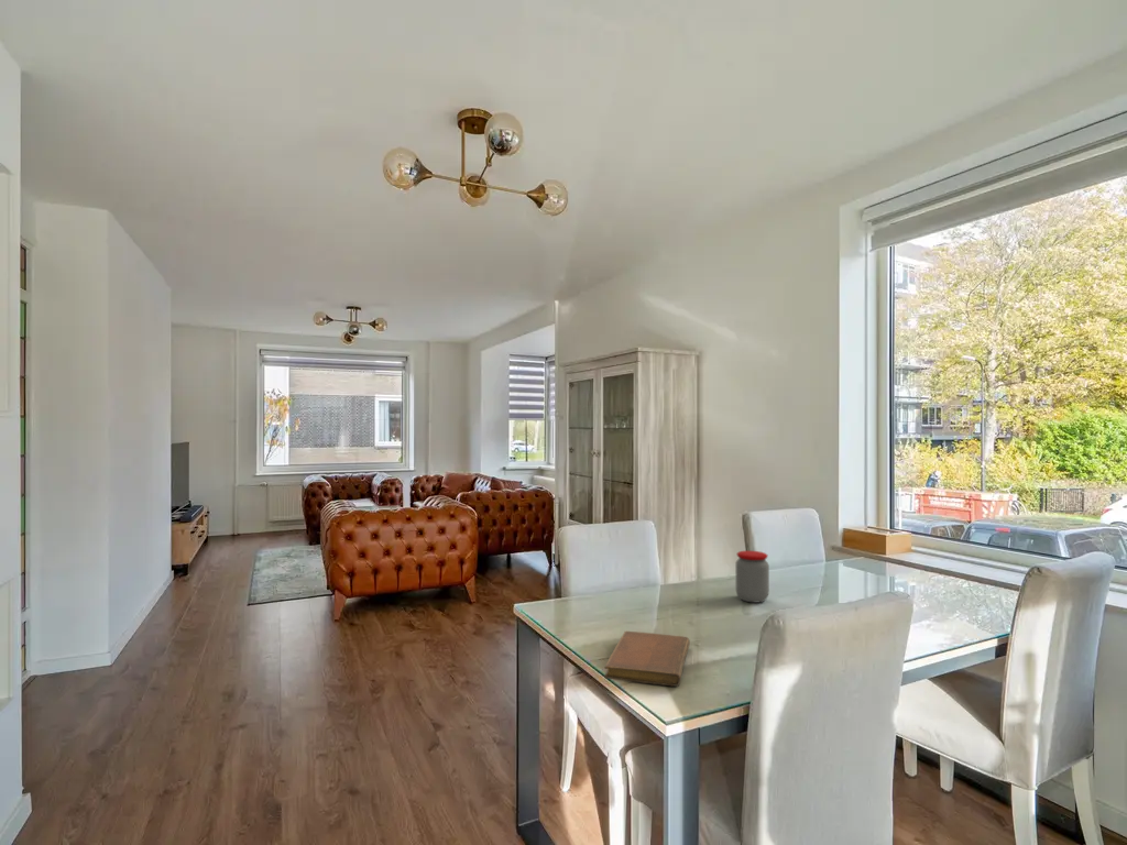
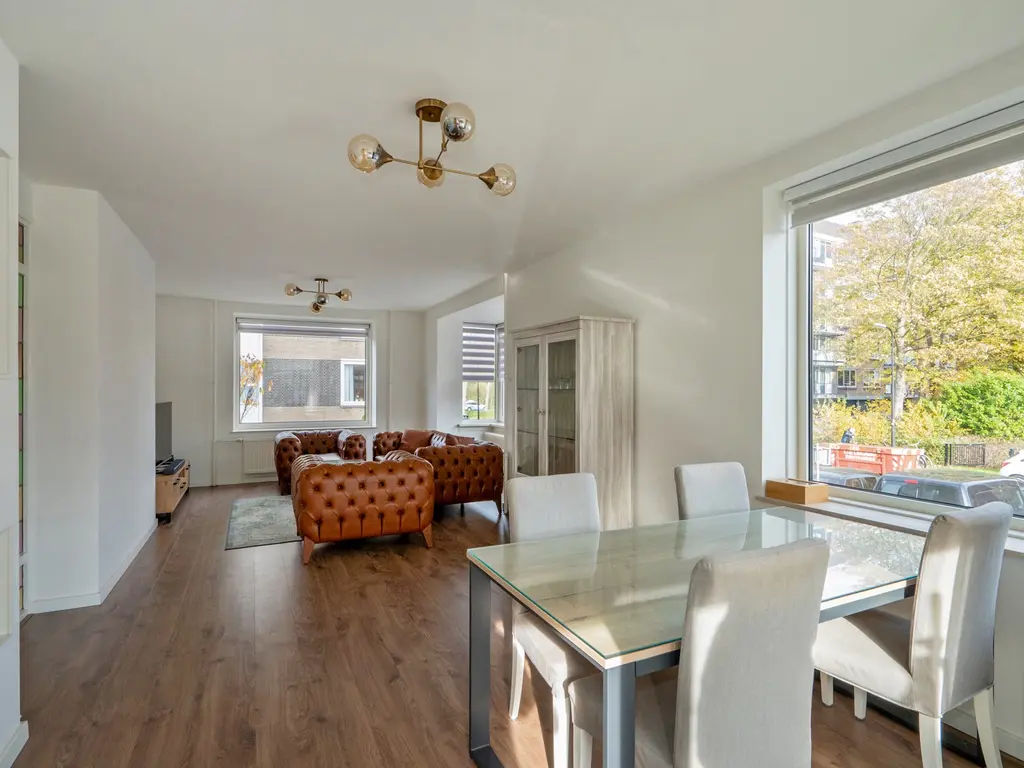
- jar [735,550,770,603]
- notebook [603,630,691,688]
